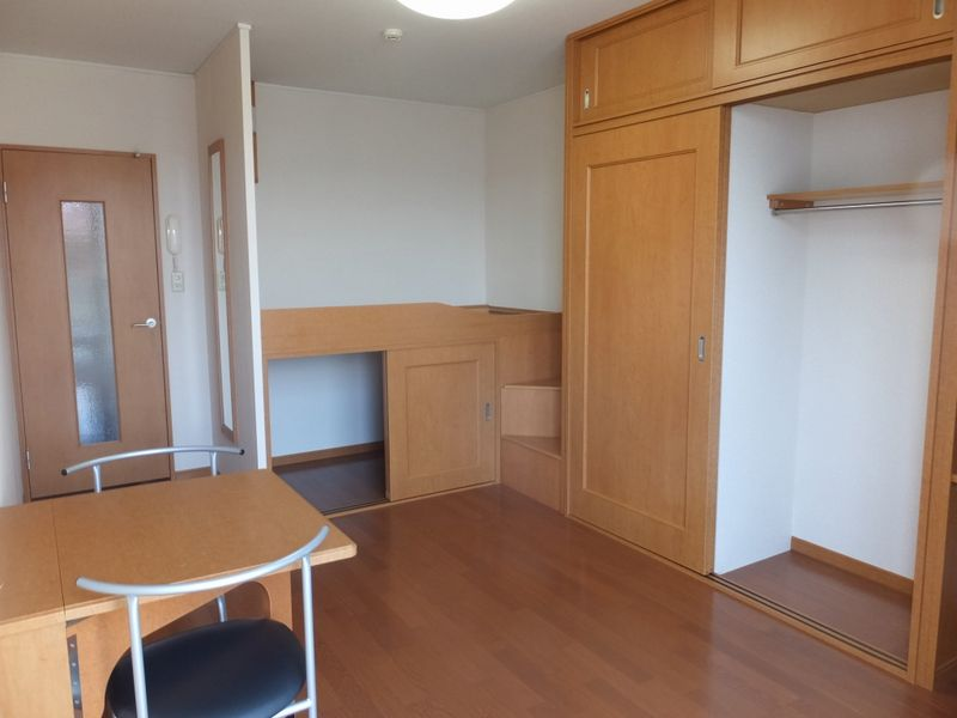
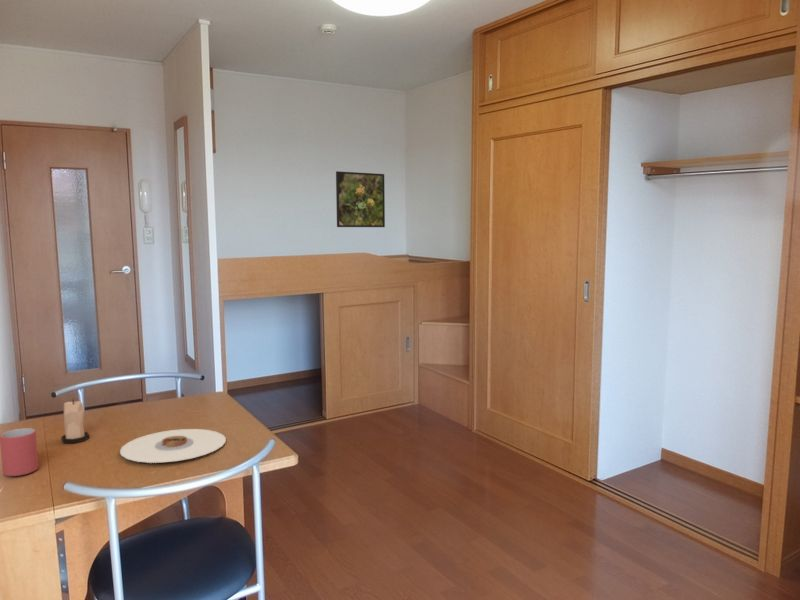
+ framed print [335,170,386,228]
+ candle [60,398,90,444]
+ mug [0,427,39,477]
+ plate [119,428,227,464]
